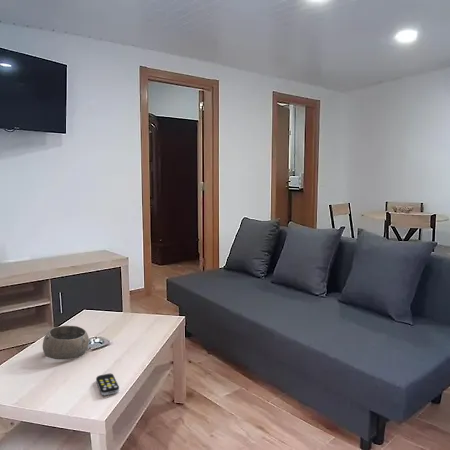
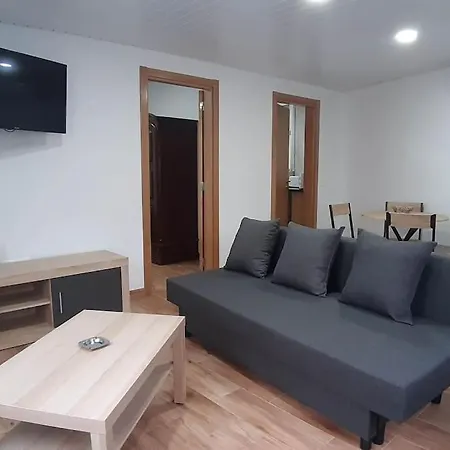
- remote control [95,373,120,396]
- bowl [42,325,90,361]
